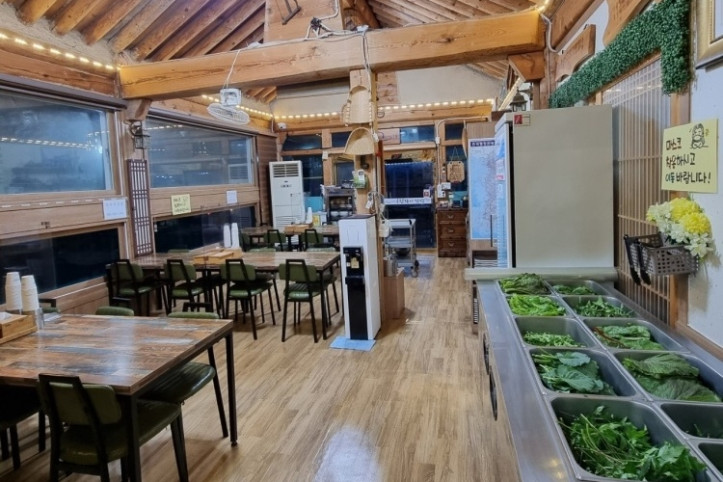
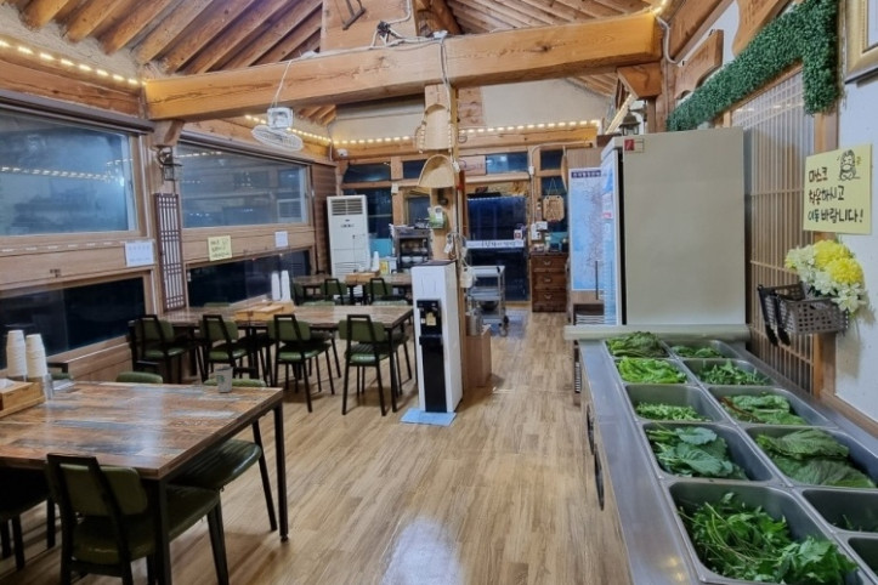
+ dixie cup [213,367,234,393]
